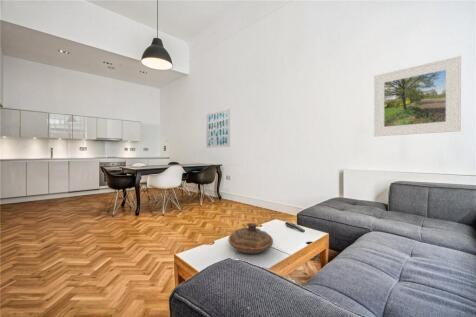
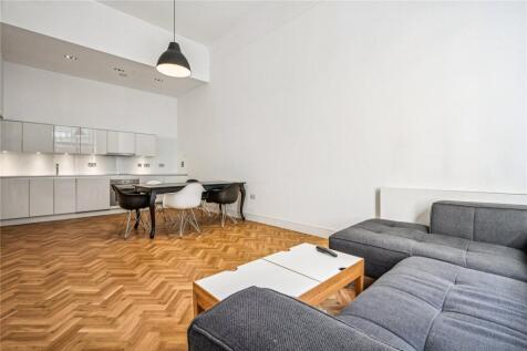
- wall art [205,108,231,149]
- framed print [373,55,462,137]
- decorative bowl [227,222,274,255]
